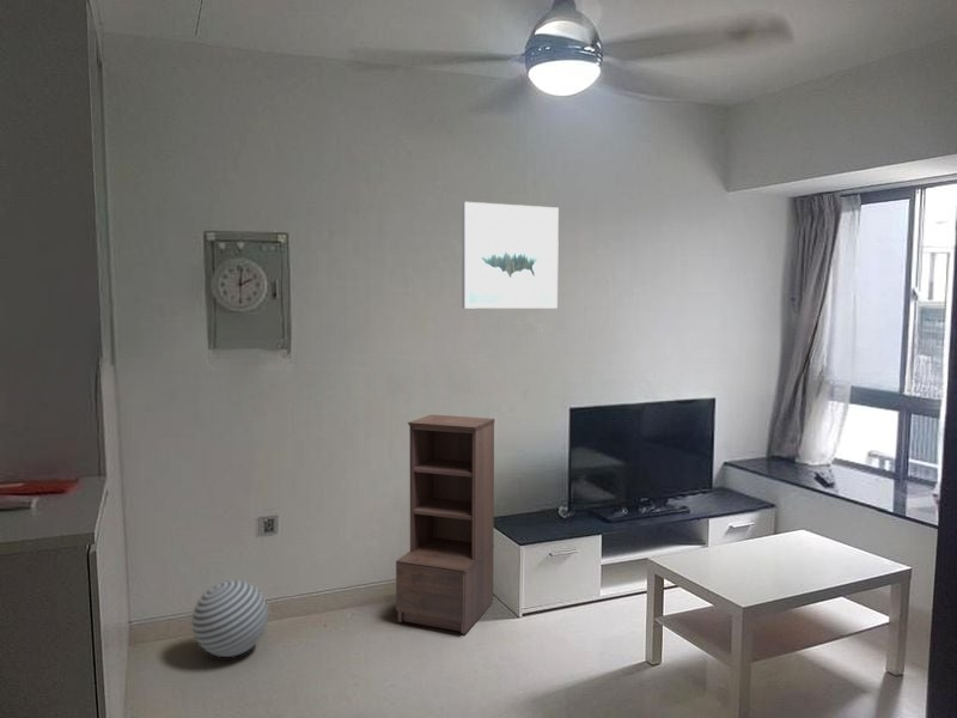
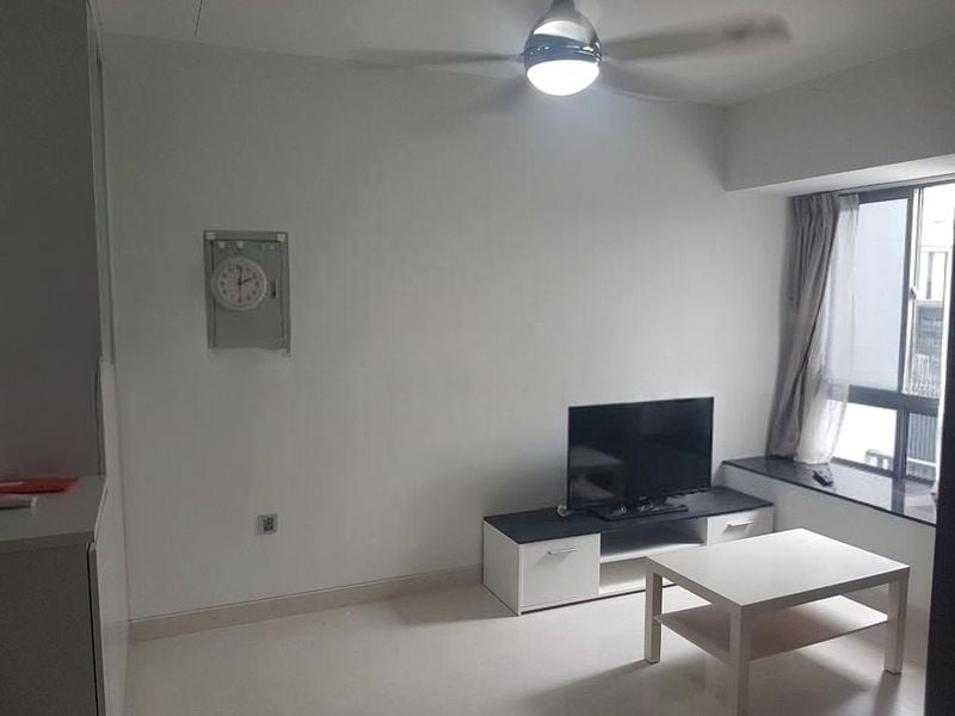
- bookshelf [395,414,495,635]
- wall art [461,201,560,310]
- decorative ball [190,579,269,658]
